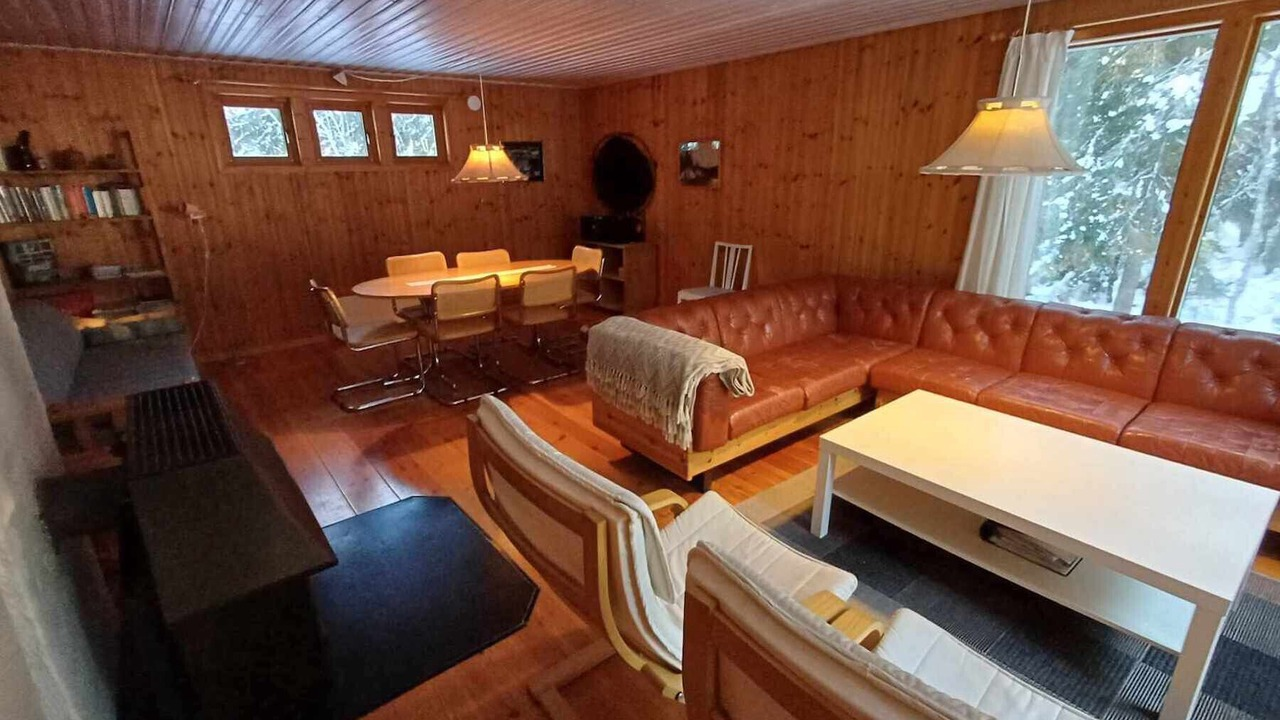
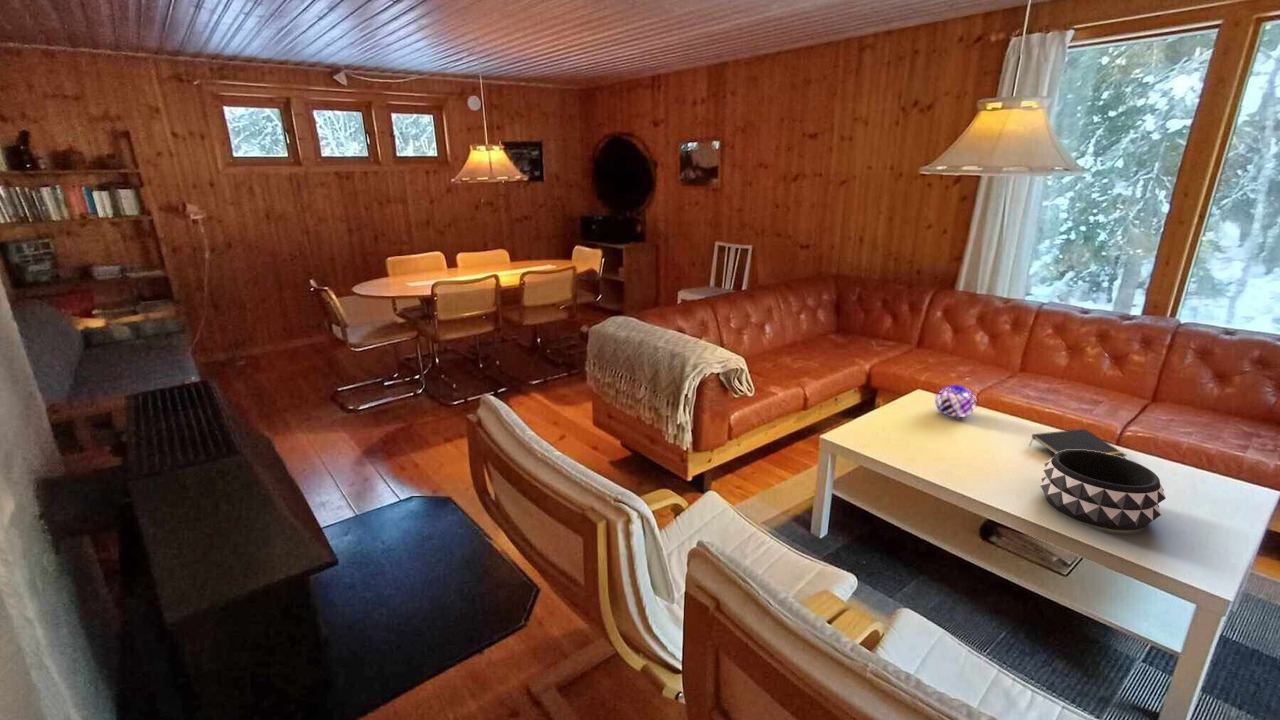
+ decorative bowl [1039,450,1167,531]
+ decorative orb [934,384,978,418]
+ notepad [1028,428,1128,459]
